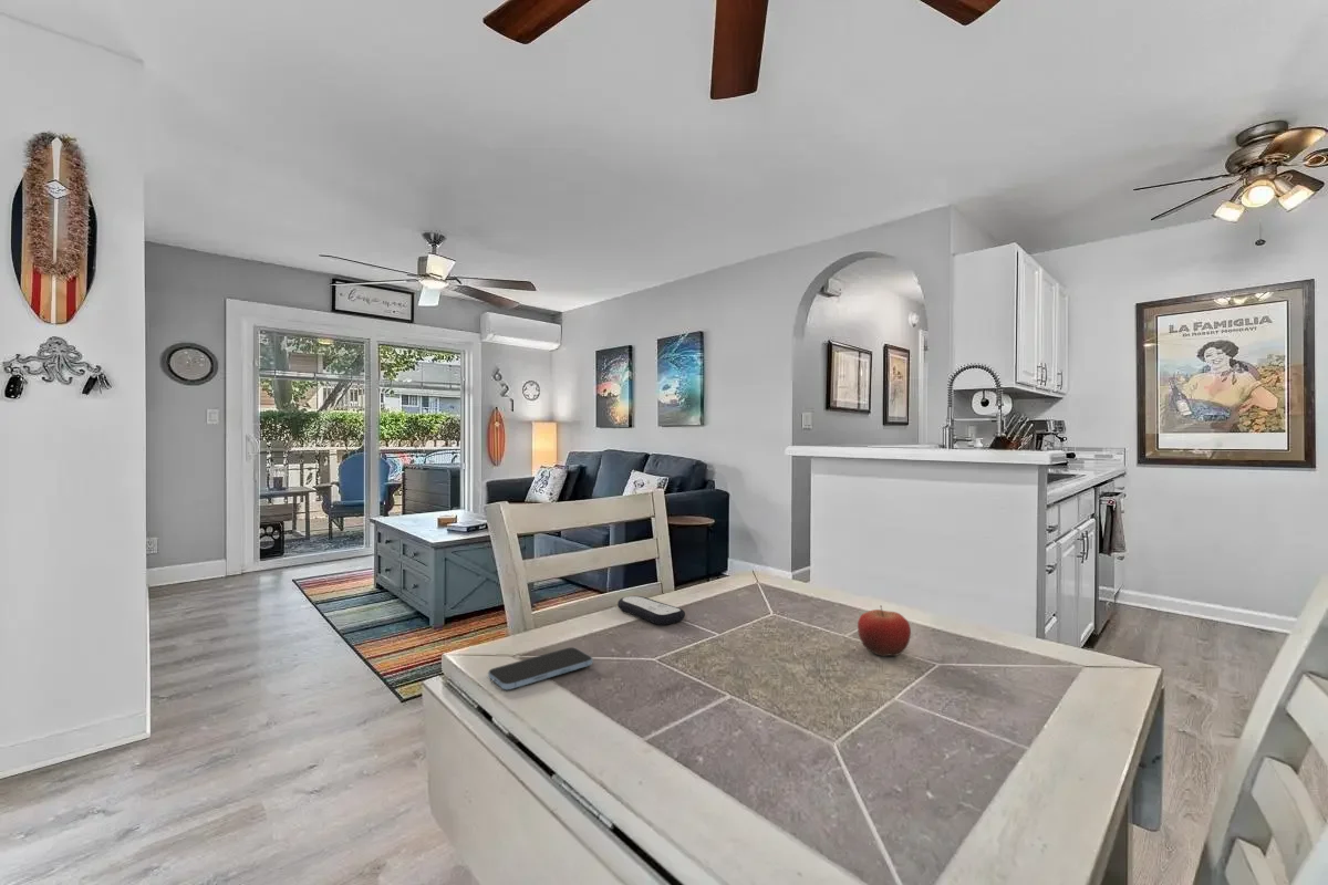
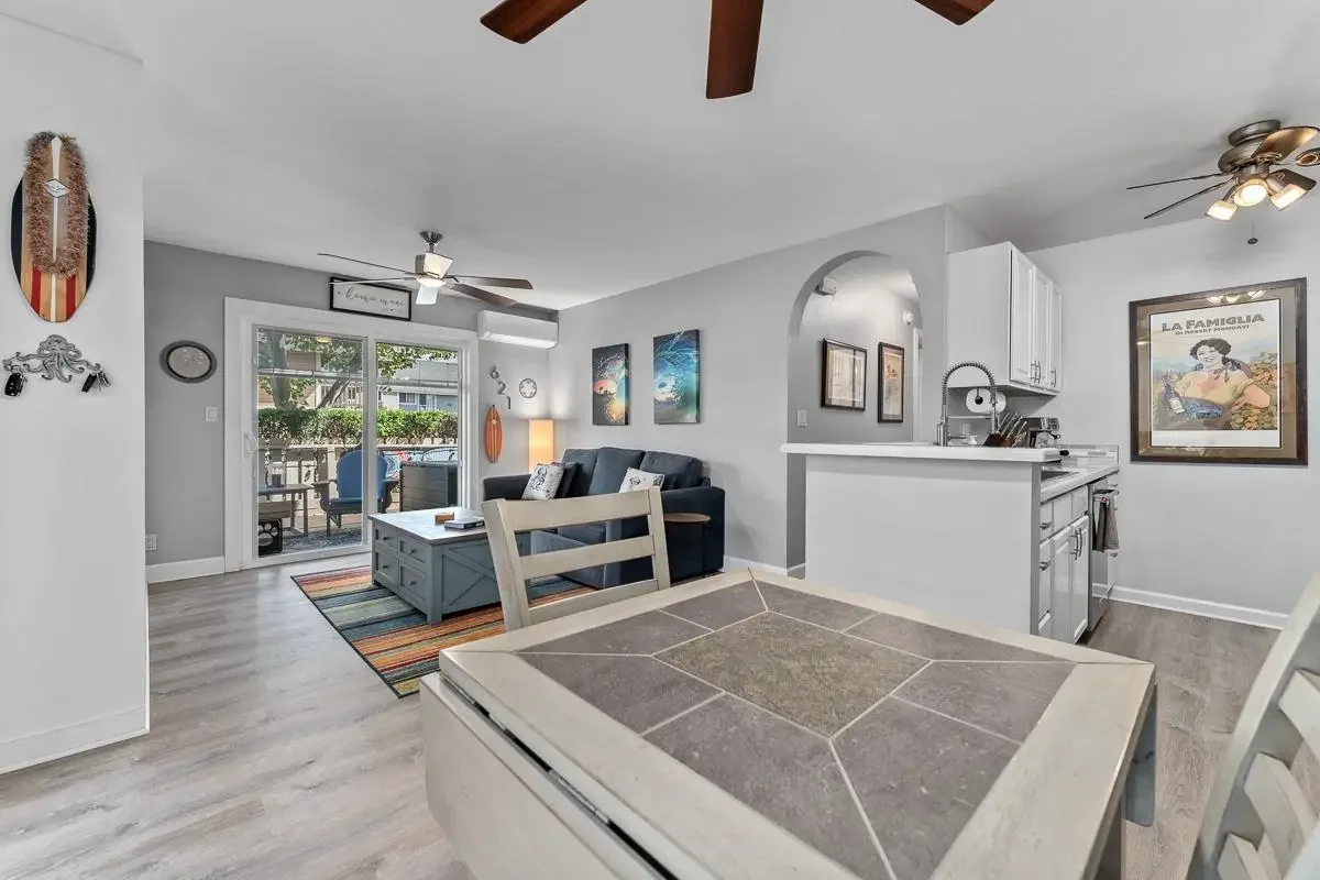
- fruit [857,606,912,657]
- remote control [616,595,686,626]
- smartphone [487,646,594,690]
